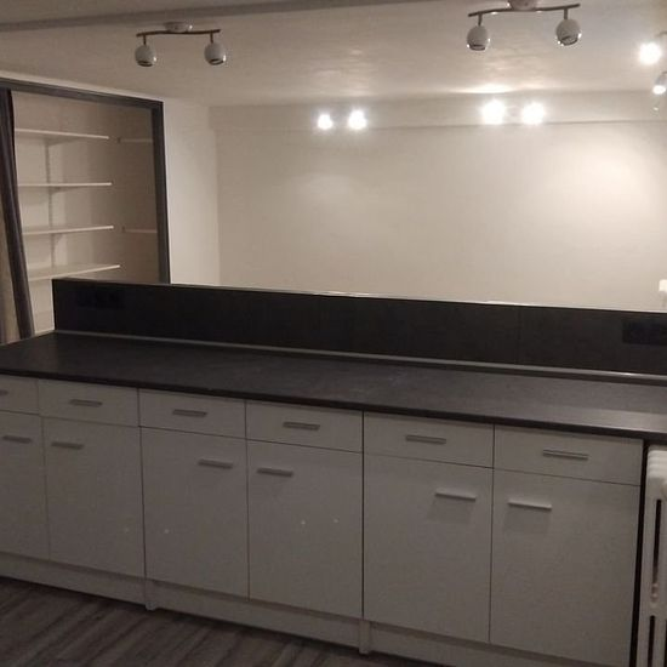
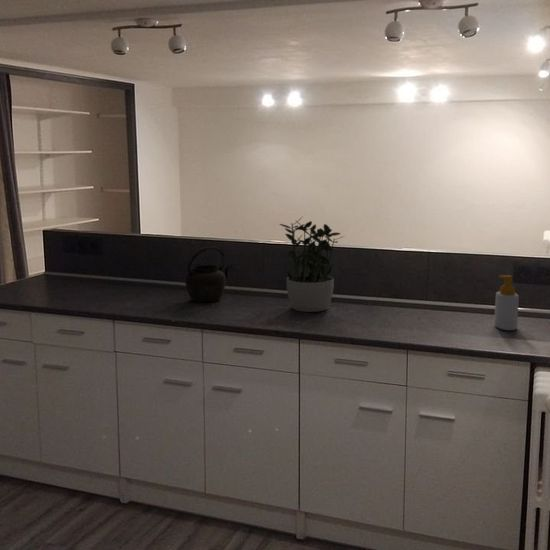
+ kettle [184,246,234,303]
+ potted plant [279,216,345,313]
+ soap bottle [493,274,520,331]
